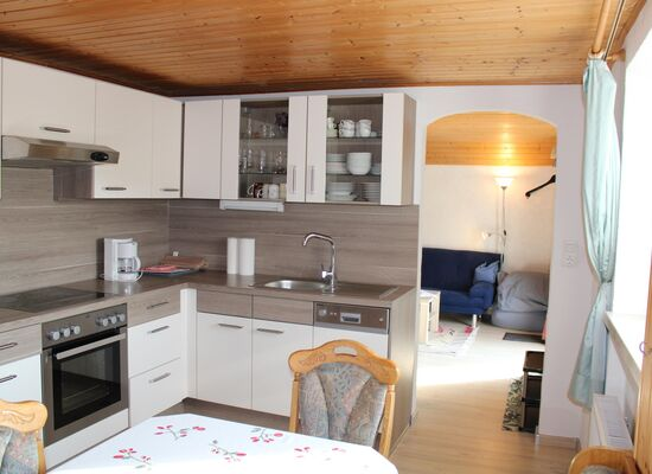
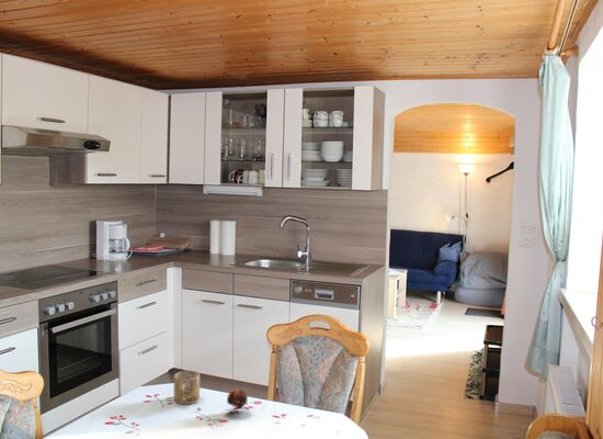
+ mug [173,370,201,405]
+ apple [226,389,250,412]
